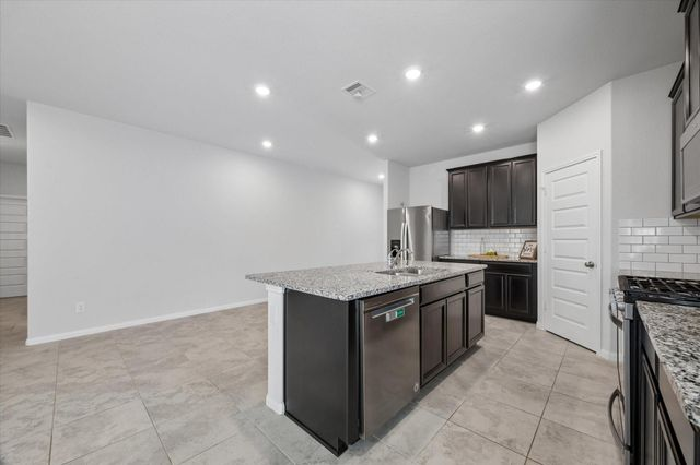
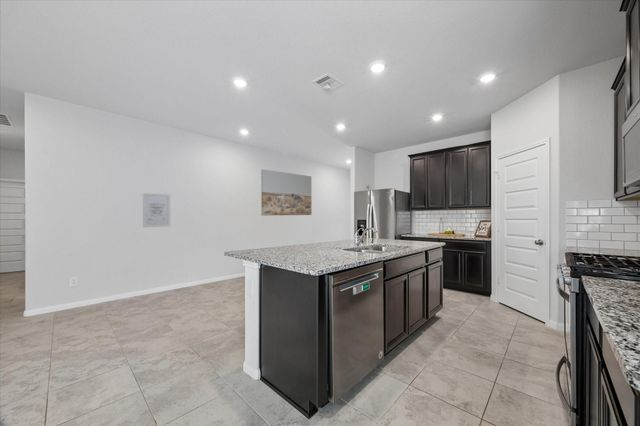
+ wall art [142,192,171,228]
+ wall art [260,169,313,217]
